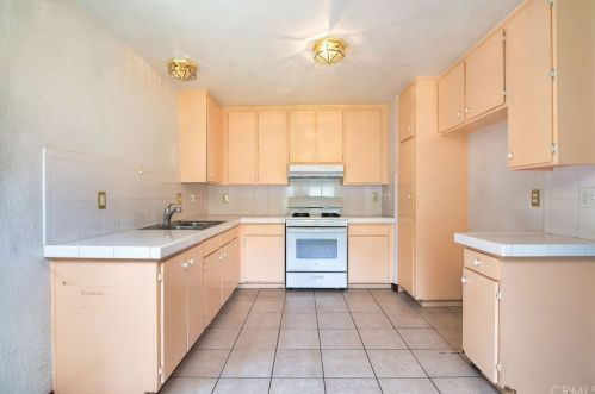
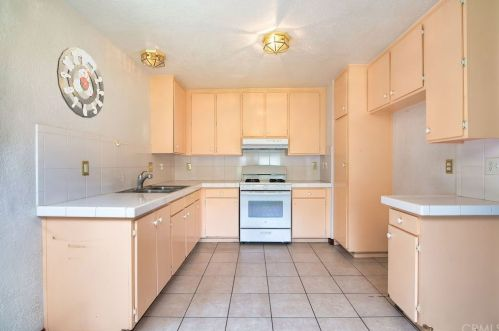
+ wall clock [56,46,105,119]
